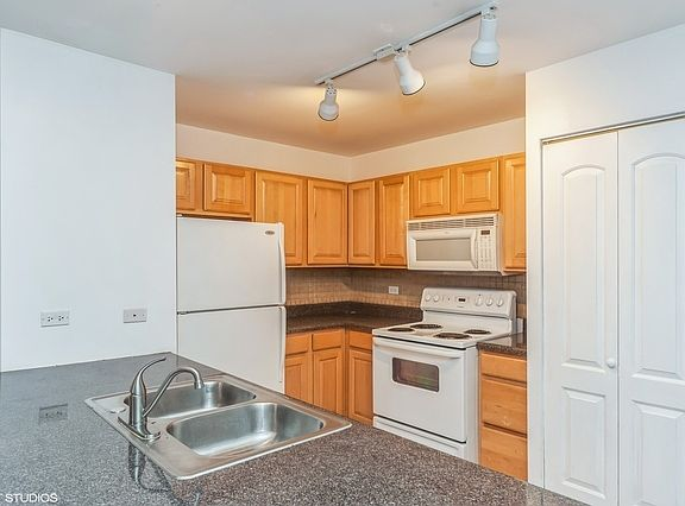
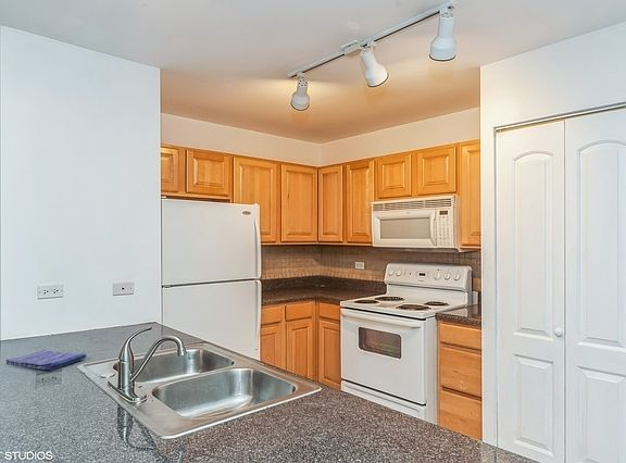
+ dish towel [4,349,88,372]
